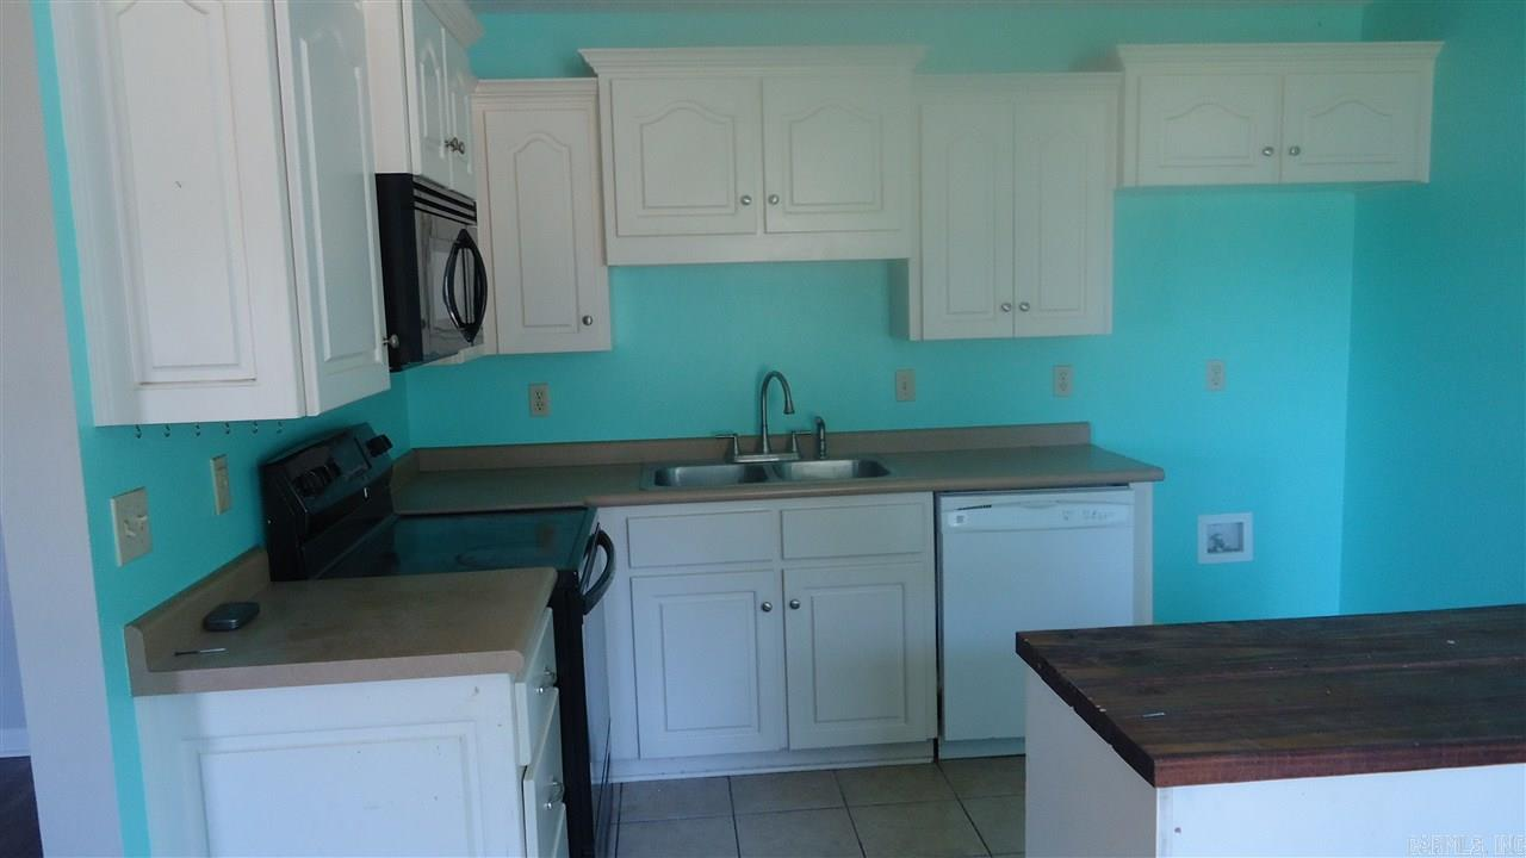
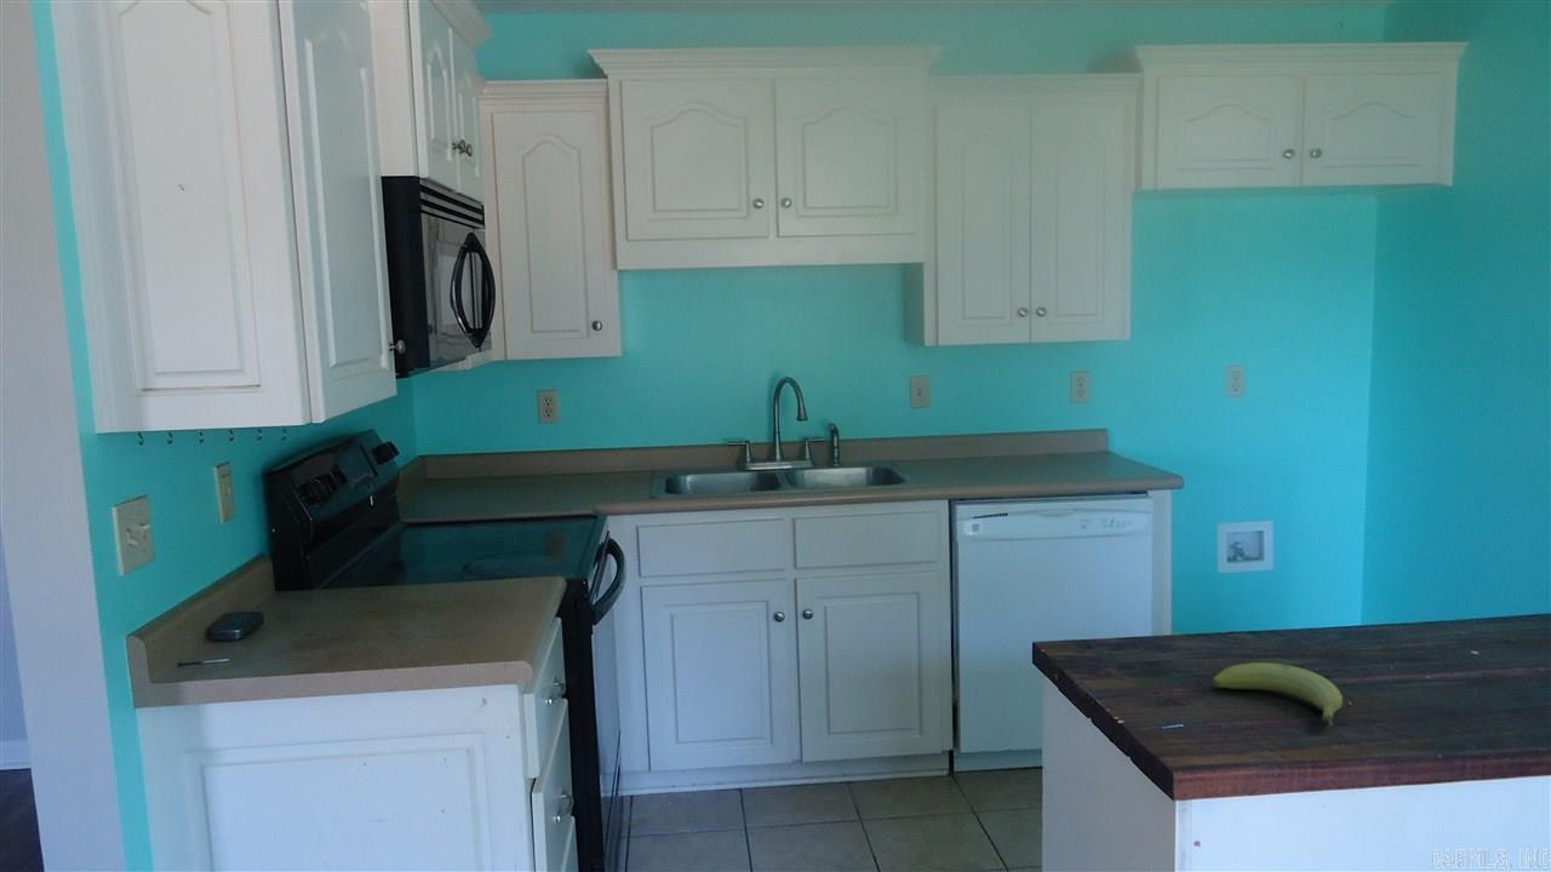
+ fruit [1211,661,1344,730]
